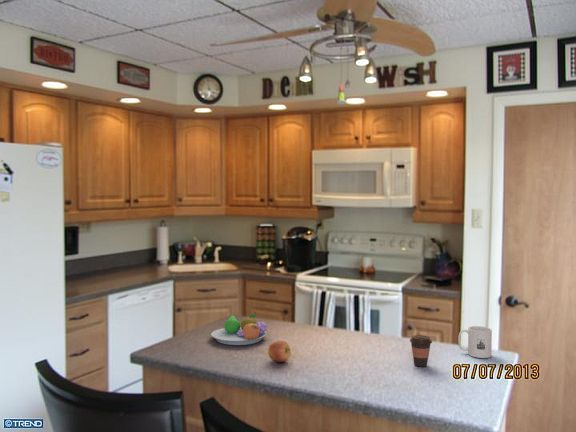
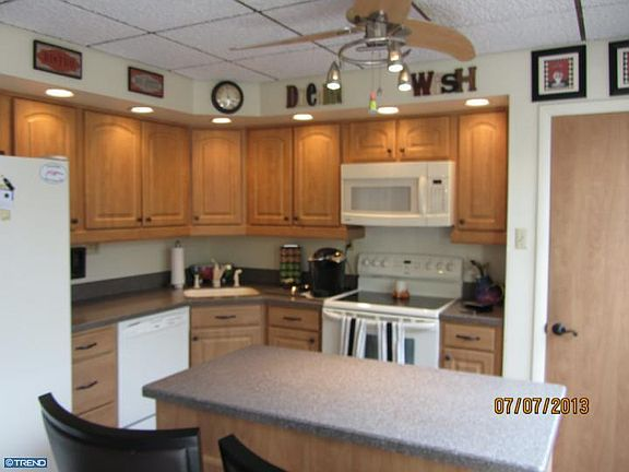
- apple [267,340,292,363]
- fruit bowl [210,313,268,346]
- mug [457,325,493,359]
- coffee cup [409,334,433,368]
